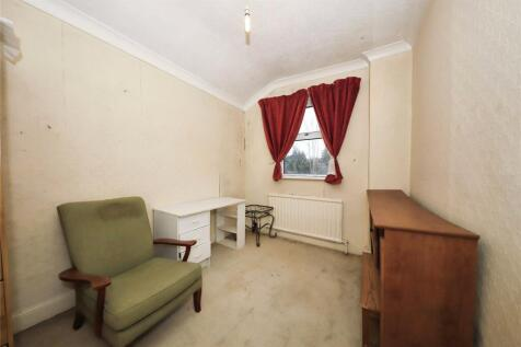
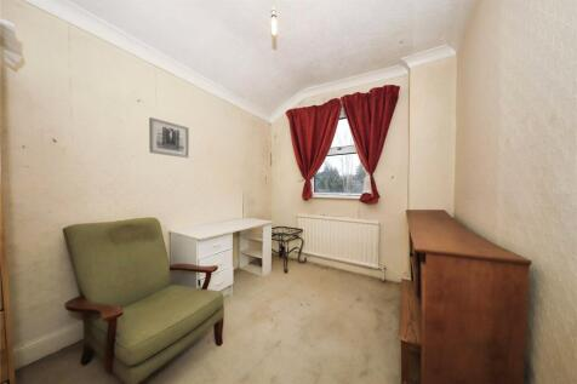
+ wall art [148,116,190,159]
